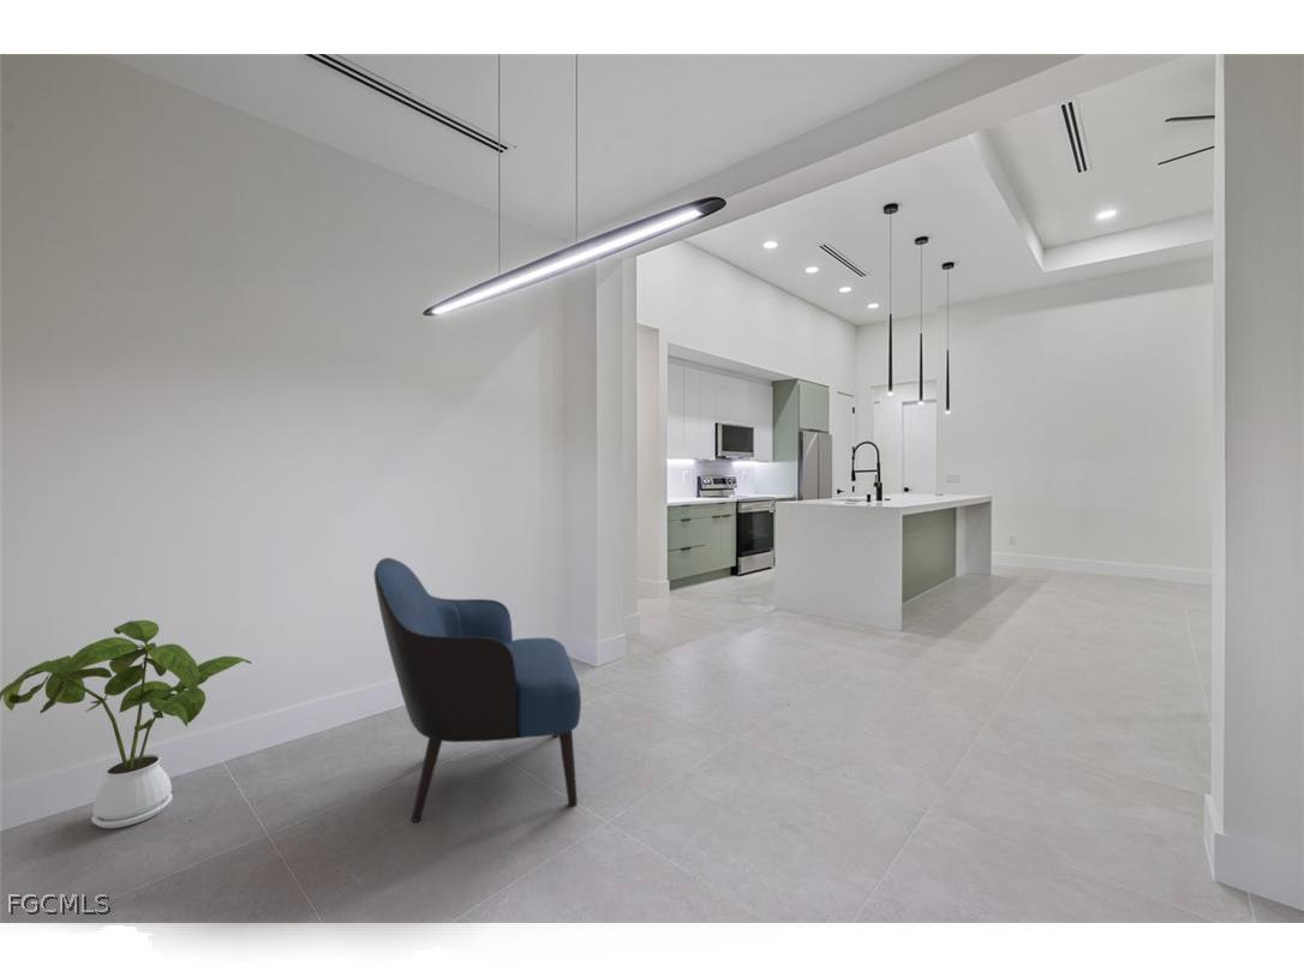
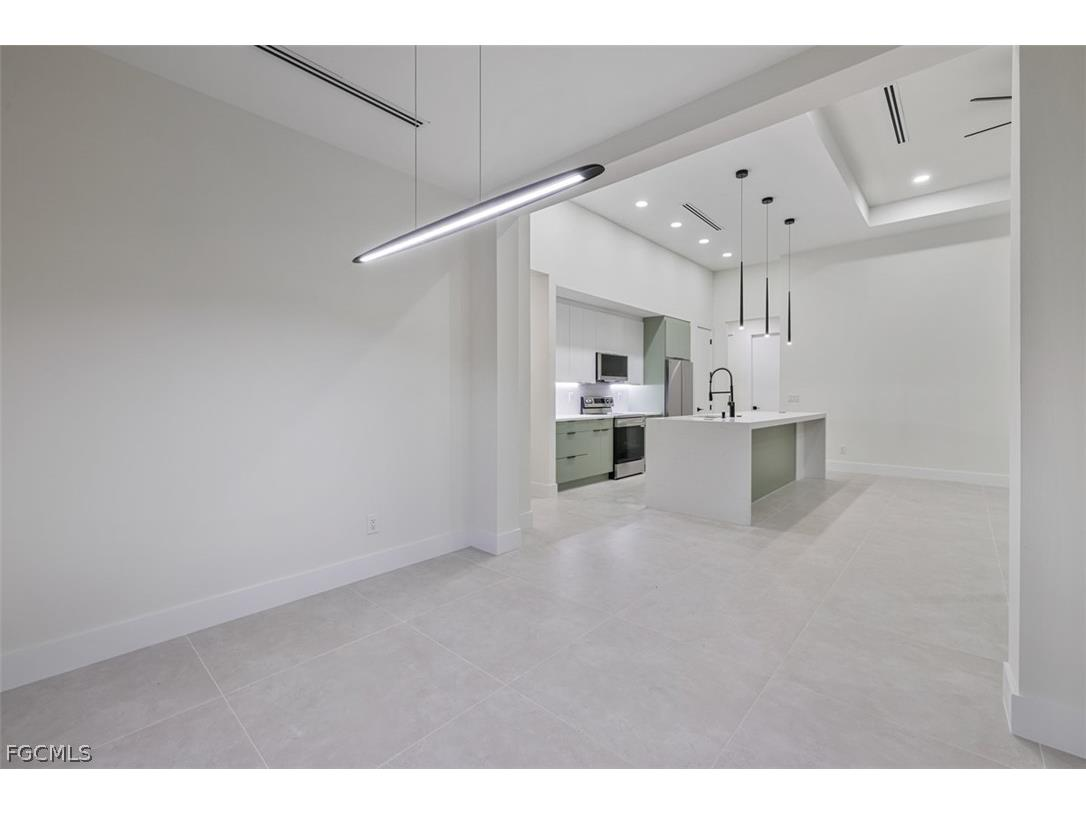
- house plant [0,619,253,829]
- armchair [372,557,582,823]
